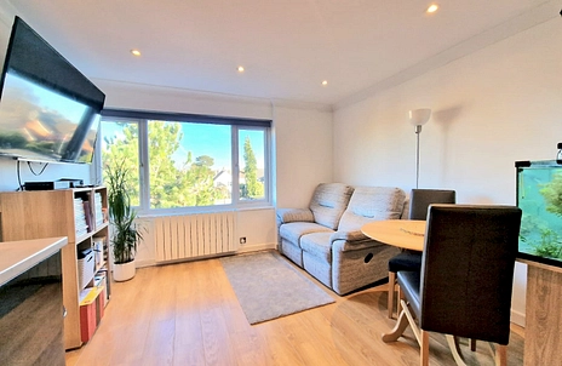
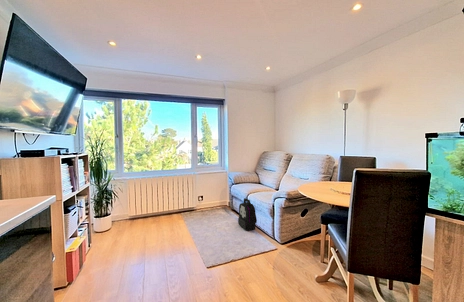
+ backpack [237,197,258,232]
